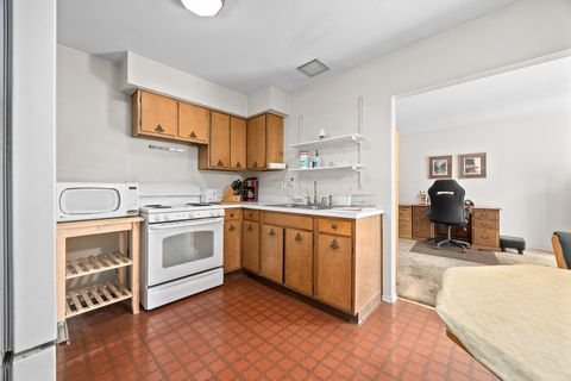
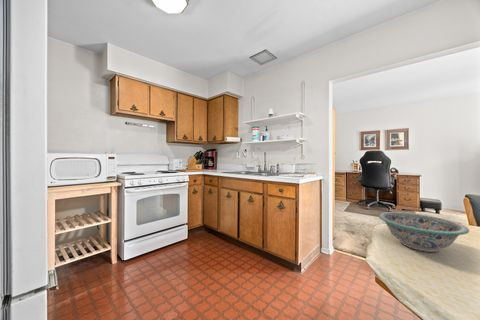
+ decorative bowl [378,211,470,253]
